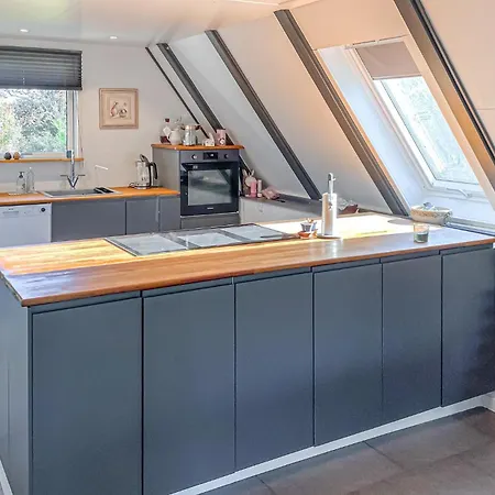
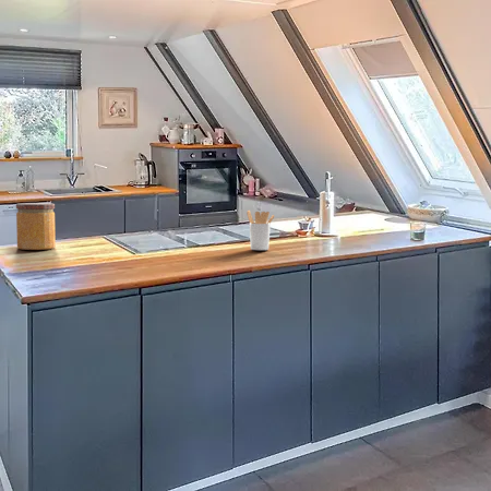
+ jar [15,202,57,251]
+ utensil holder [246,209,275,251]
